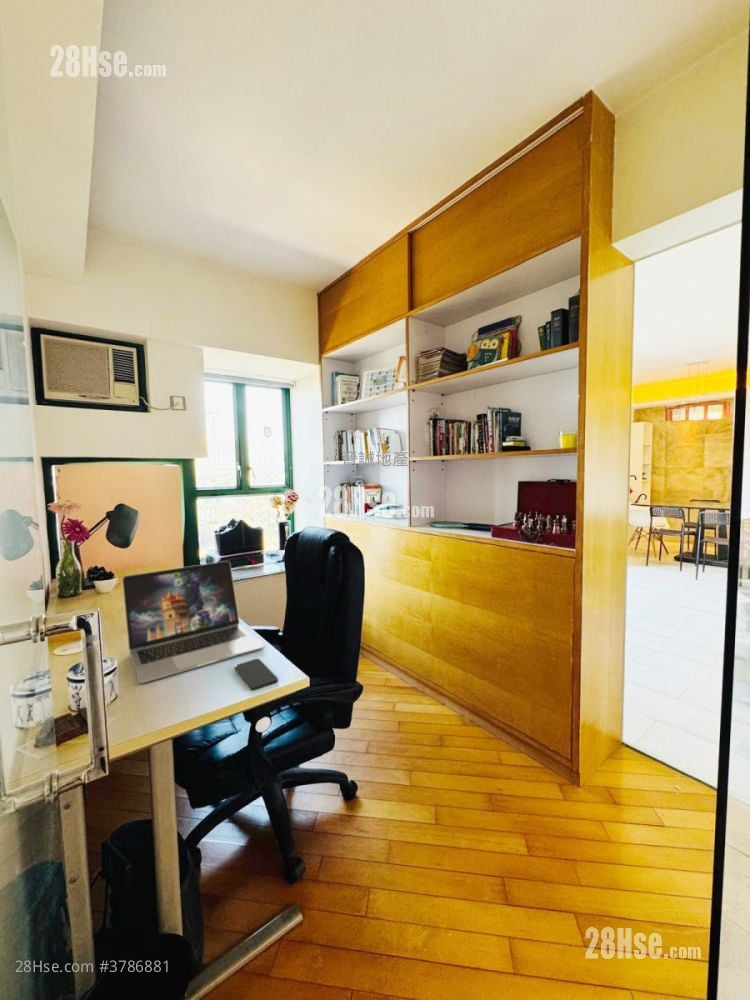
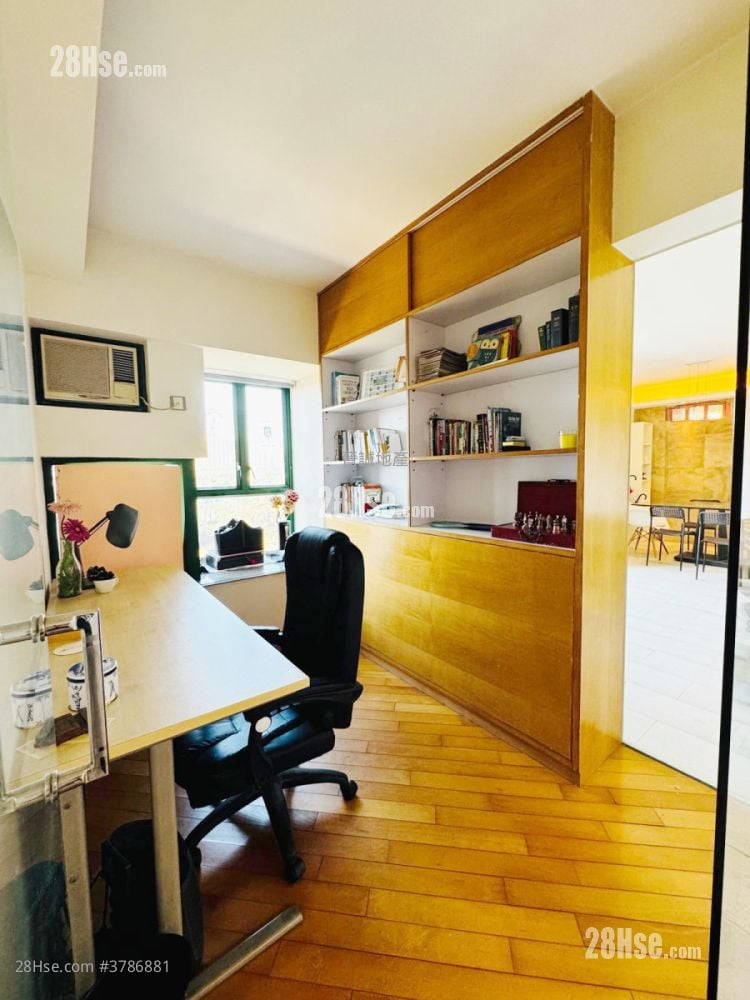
- smartphone [233,658,279,691]
- laptop [121,560,265,684]
